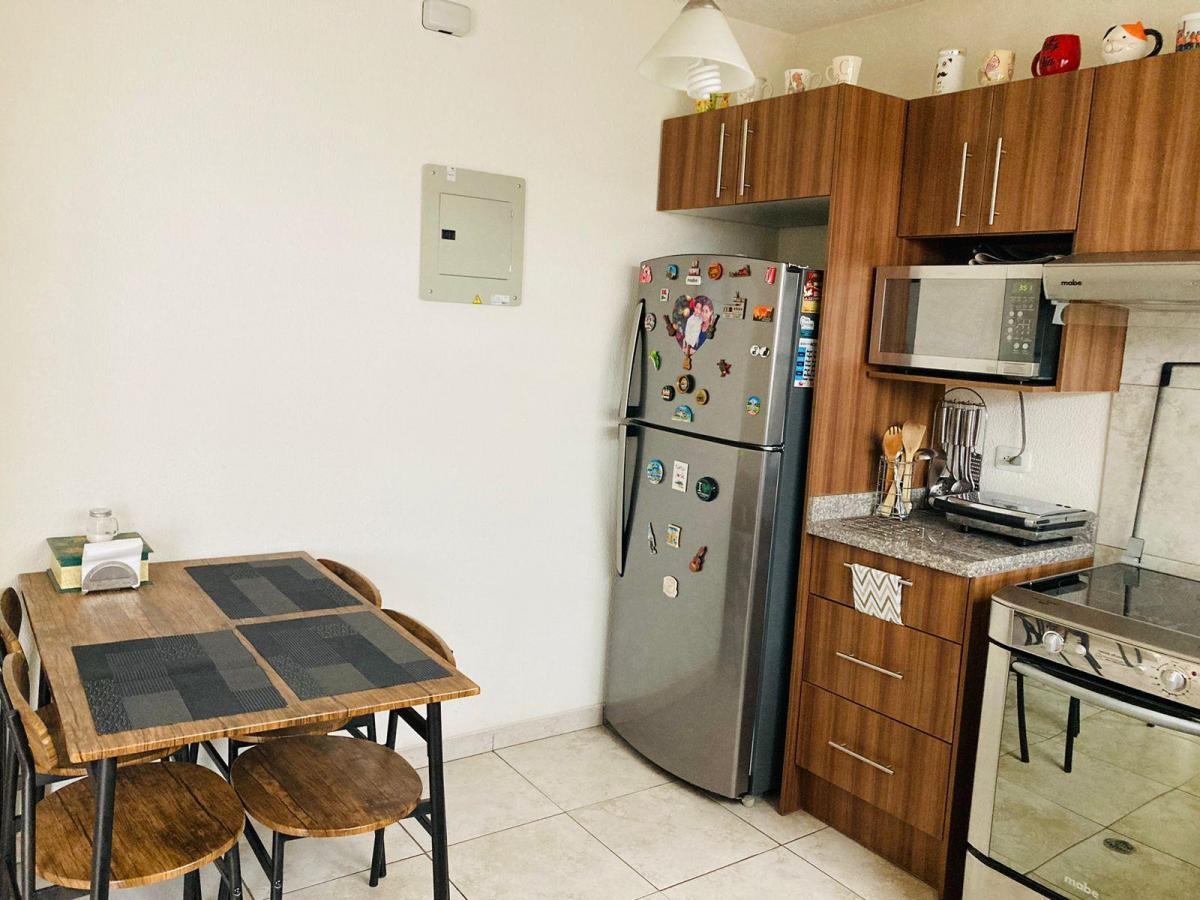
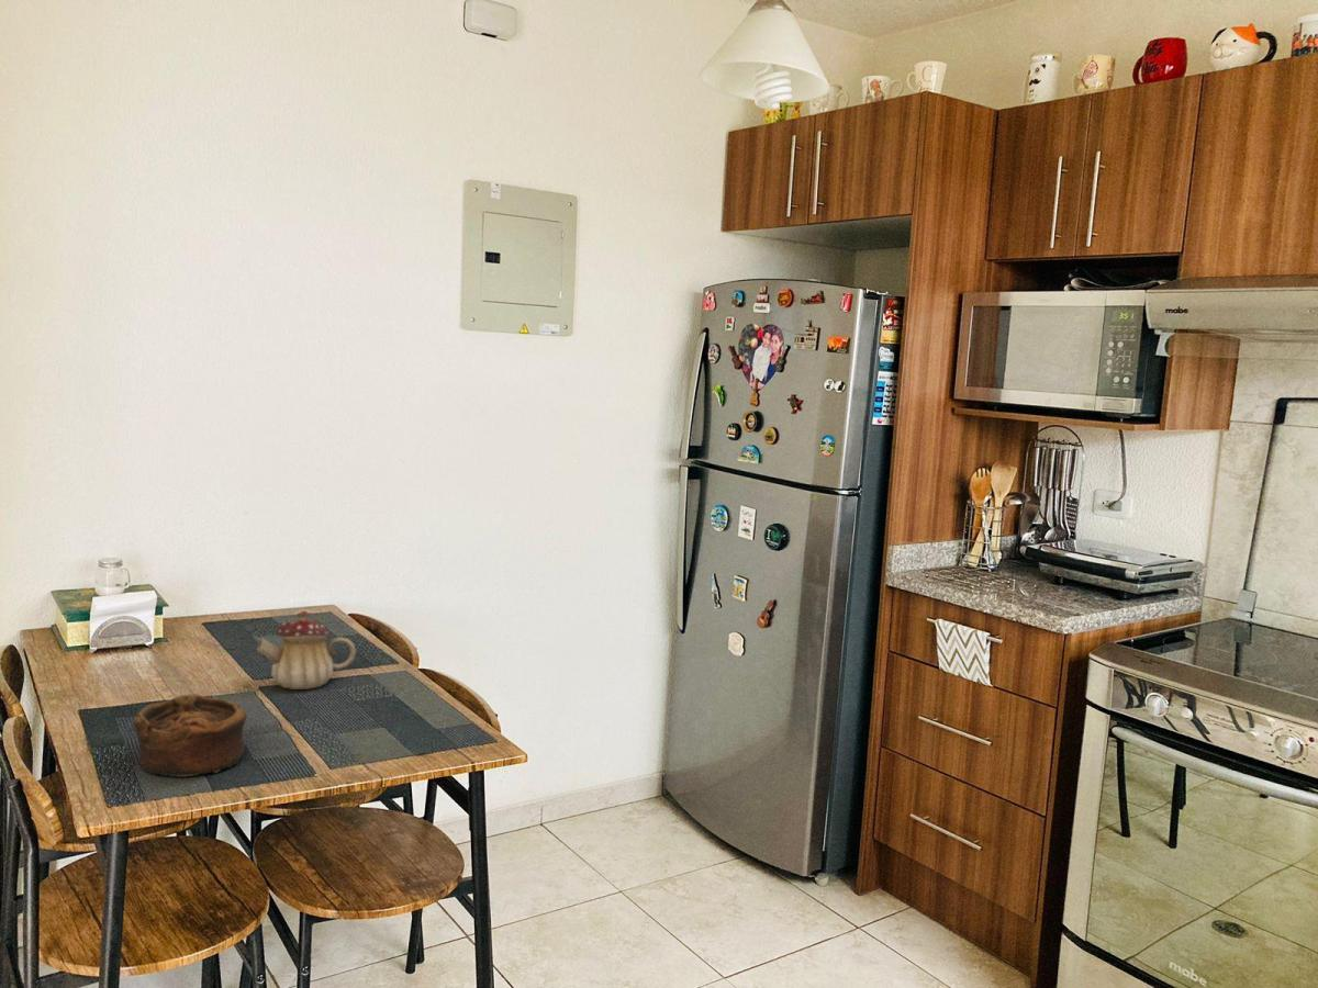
+ teapot [256,610,357,691]
+ bowl [132,694,247,777]
